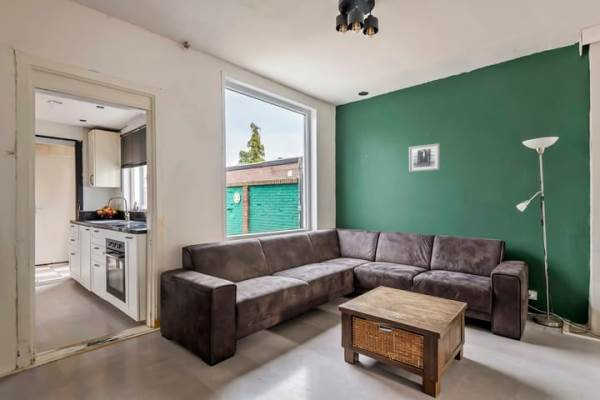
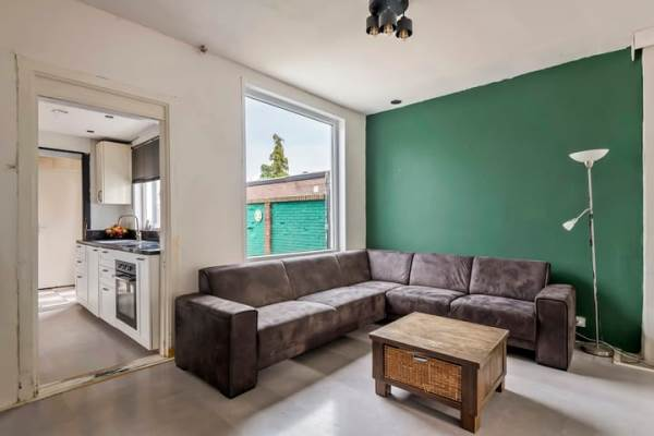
- wall art [408,142,441,173]
